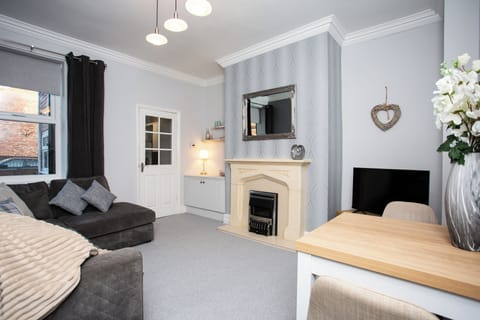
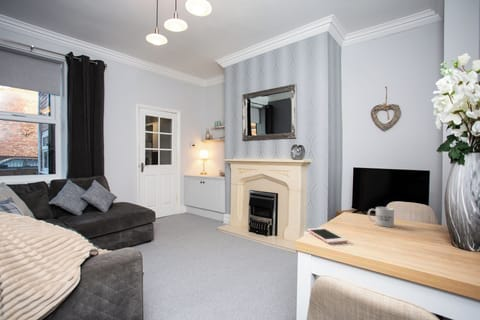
+ mug [367,206,395,228]
+ cell phone [306,227,348,245]
